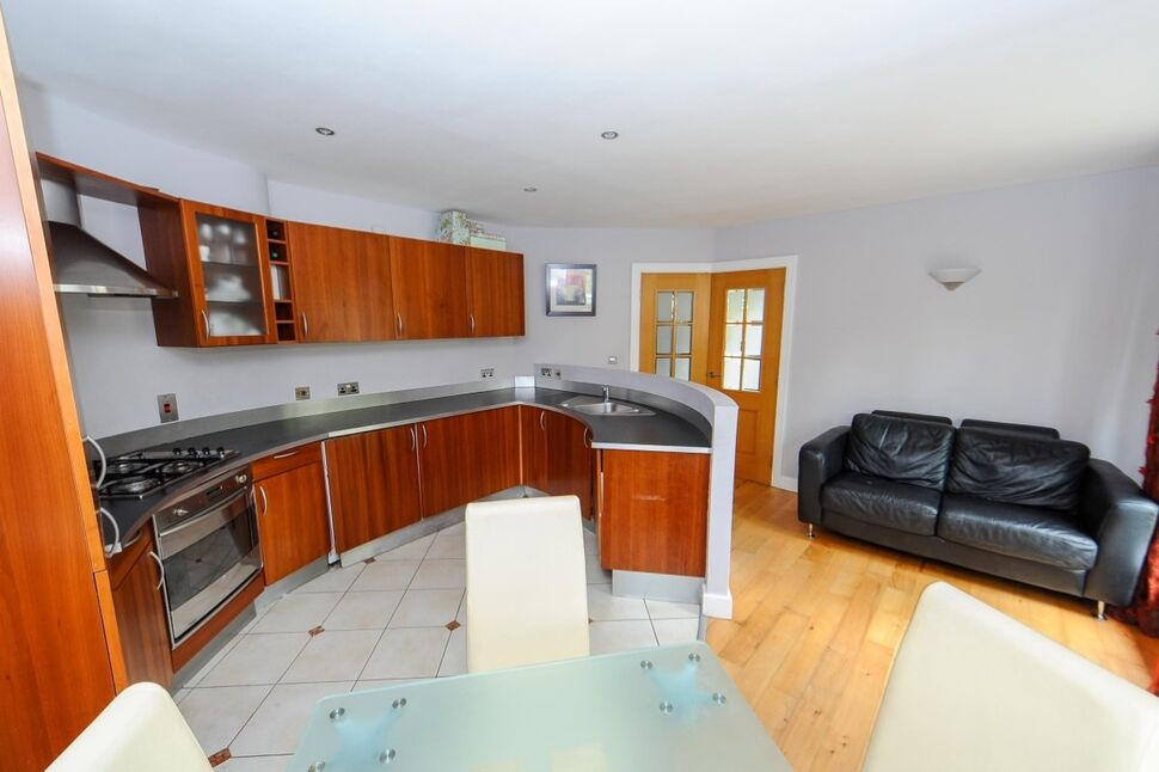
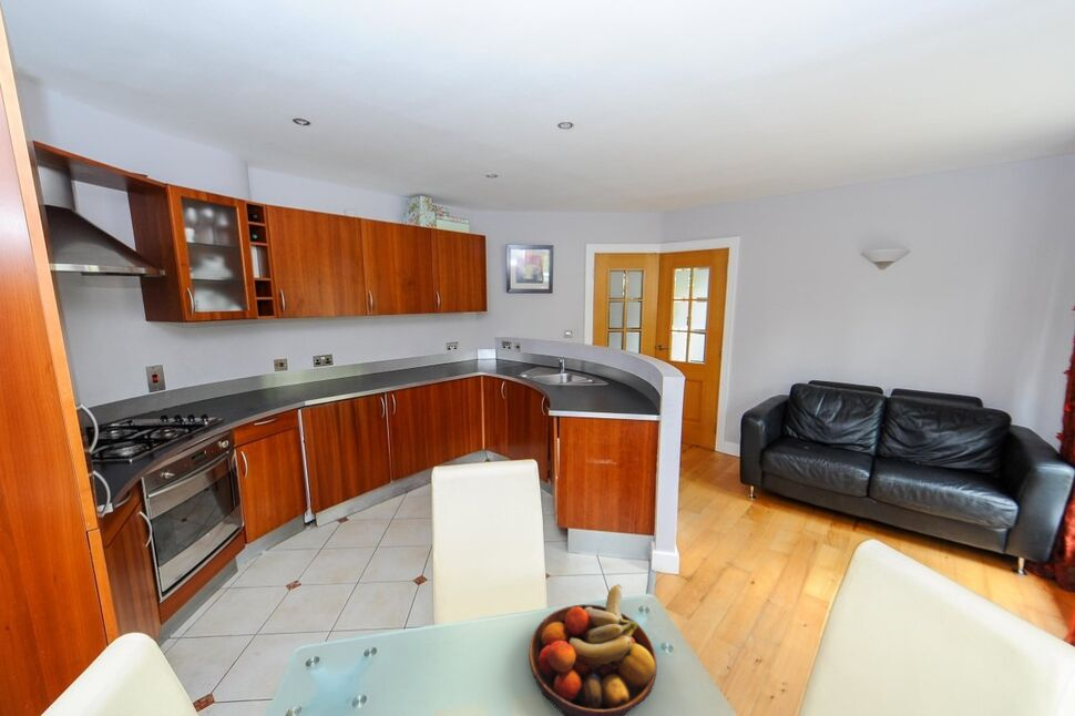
+ fruit bowl [528,583,658,716]
